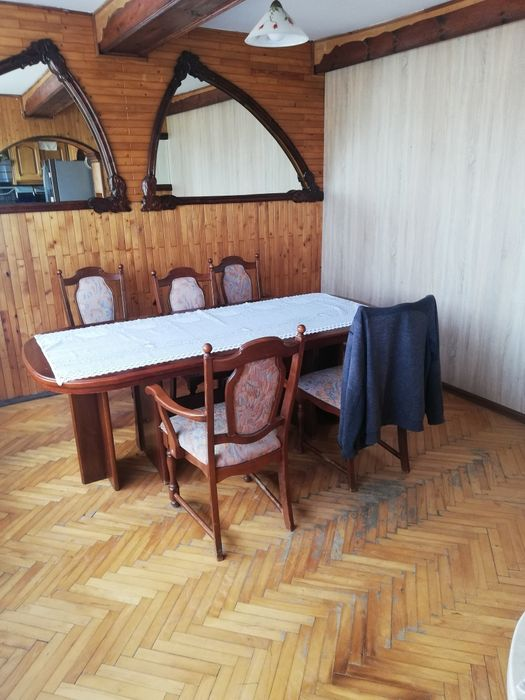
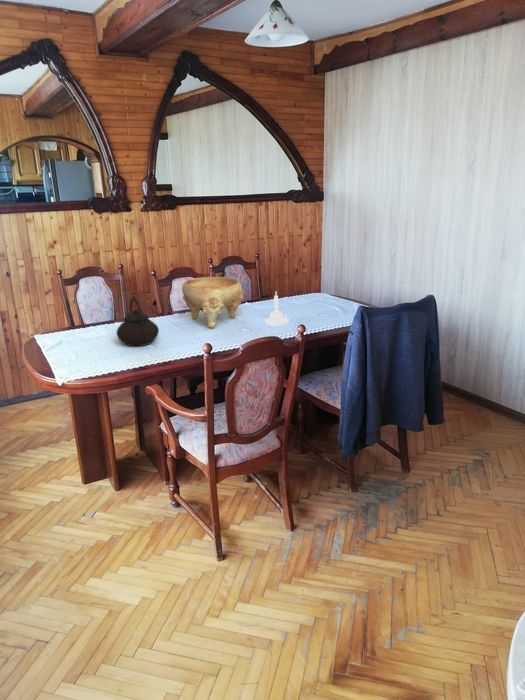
+ teapot [115,297,160,347]
+ decorative bowl [181,276,244,329]
+ candle holder [263,292,290,327]
